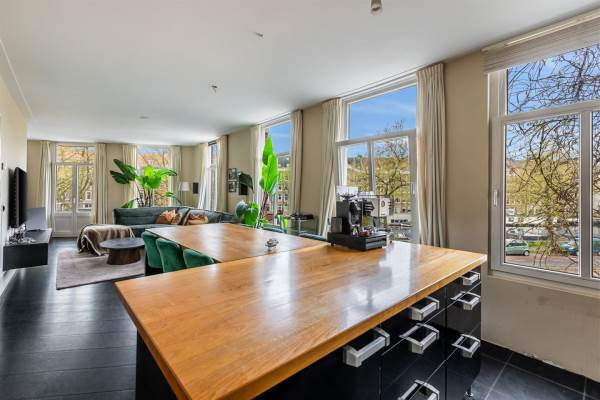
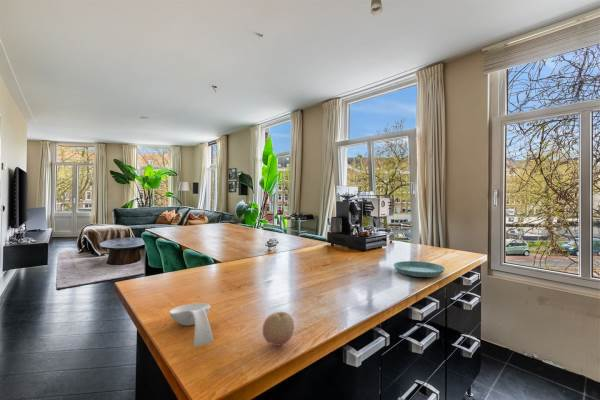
+ spoon rest [168,302,214,348]
+ saucer [393,260,446,278]
+ fruit [262,311,295,347]
